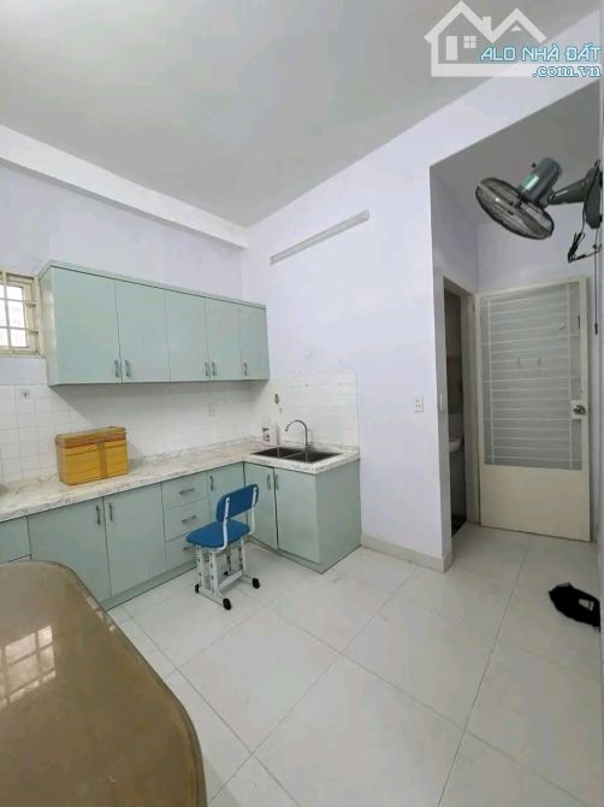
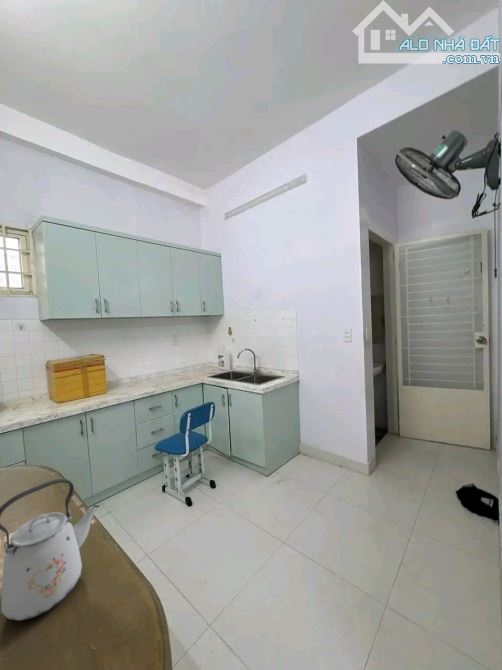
+ kettle [0,478,101,622]
